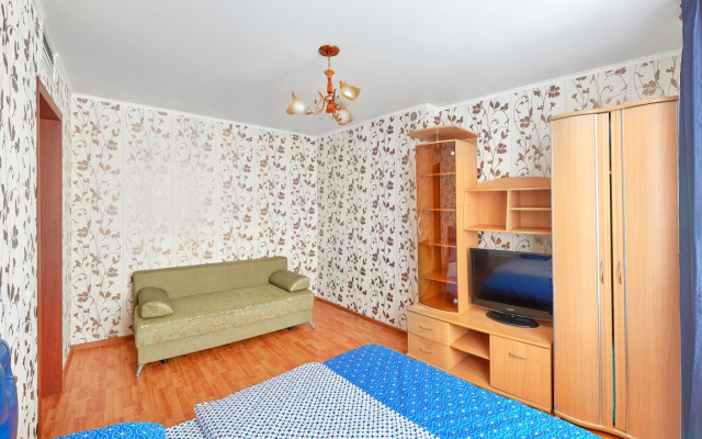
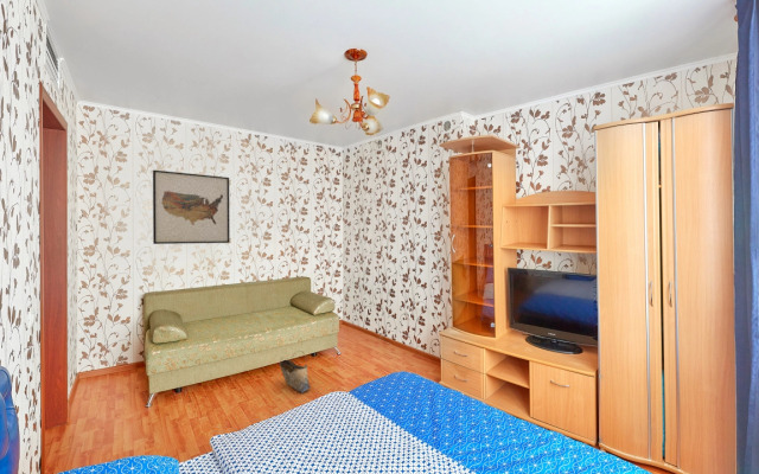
+ wall art [152,169,231,245]
+ basket [279,350,311,393]
